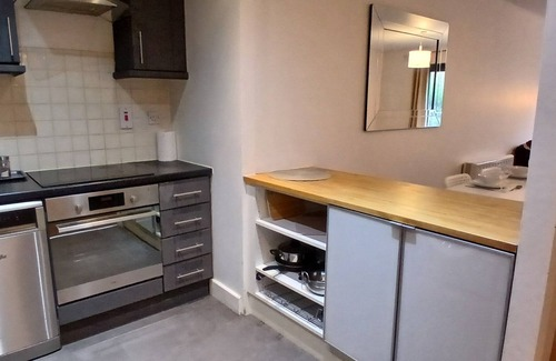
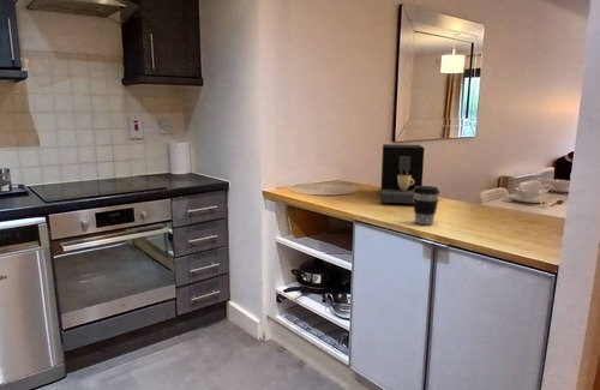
+ coffee cup [413,185,440,226]
+ coffee maker [379,143,425,205]
